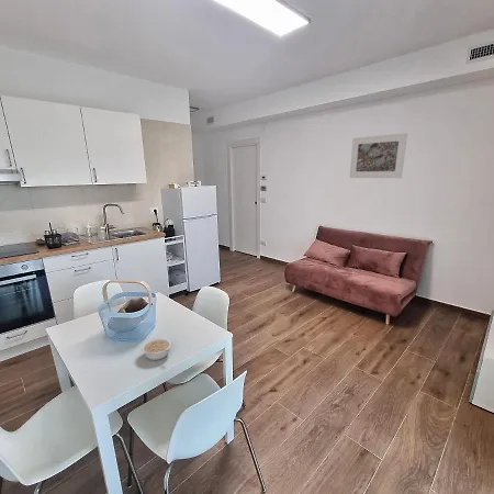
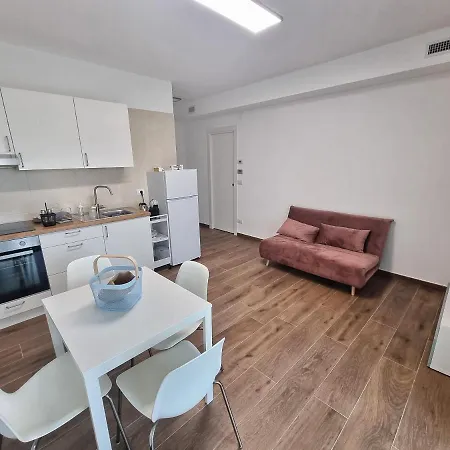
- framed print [349,132,408,179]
- legume [139,336,172,361]
